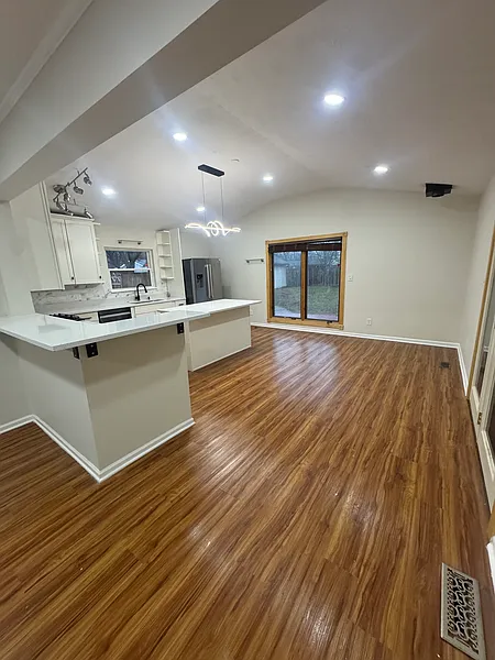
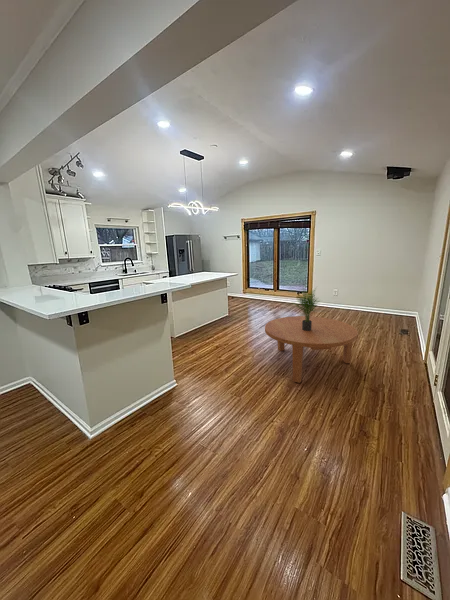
+ coffee table [264,315,358,384]
+ potted plant [292,285,320,331]
